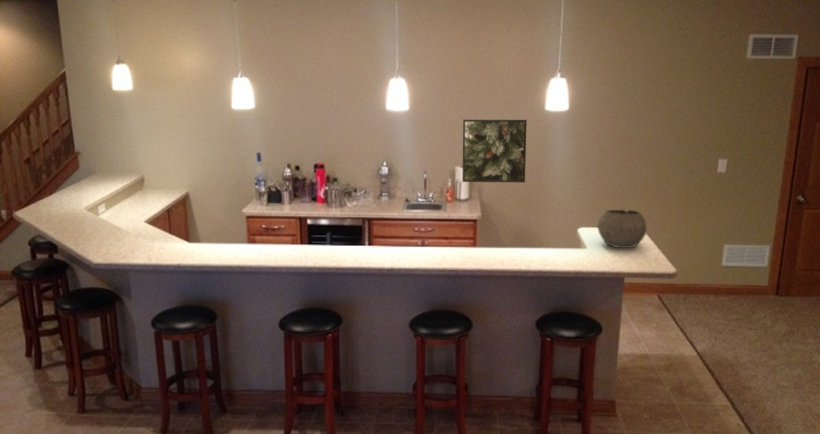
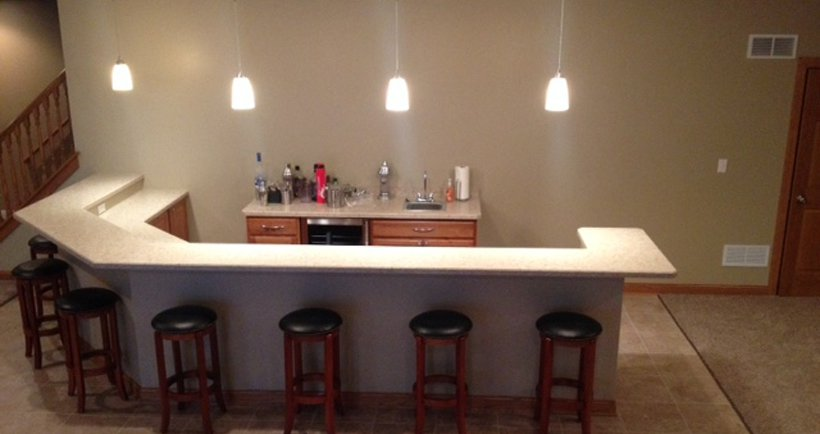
- bowl [596,209,647,249]
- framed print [461,119,528,183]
